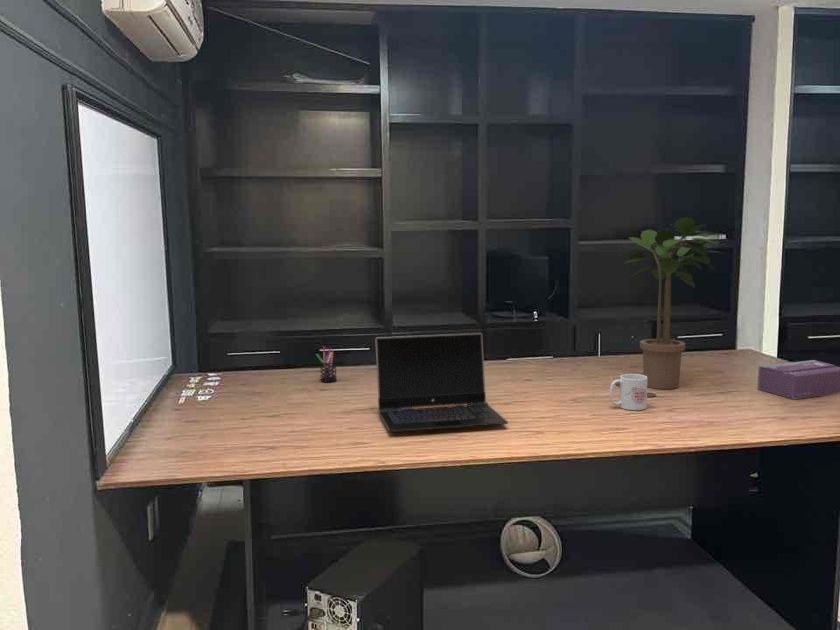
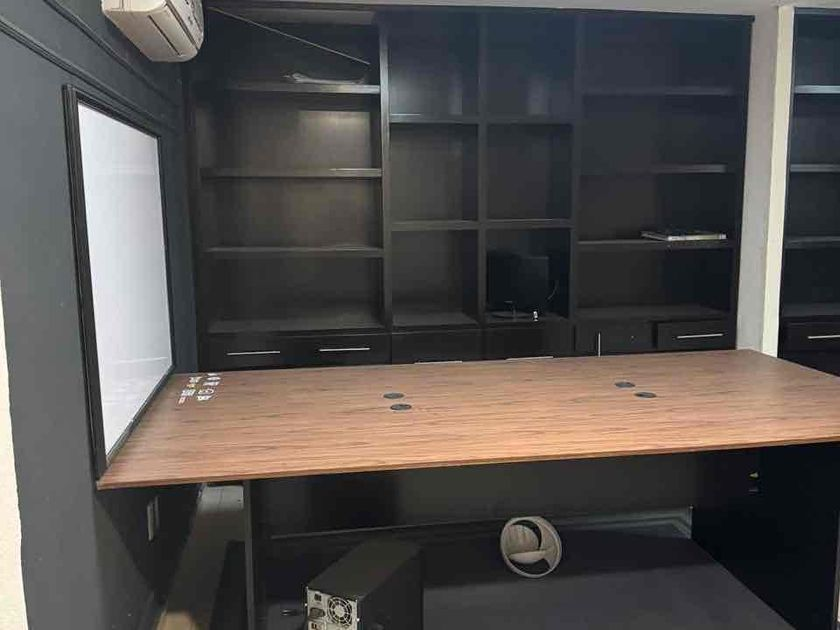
- pen holder [315,345,338,383]
- tissue box [757,359,840,400]
- mug [609,373,648,411]
- potted plant [617,216,722,390]
- laptop computer [374,332,509,433]
